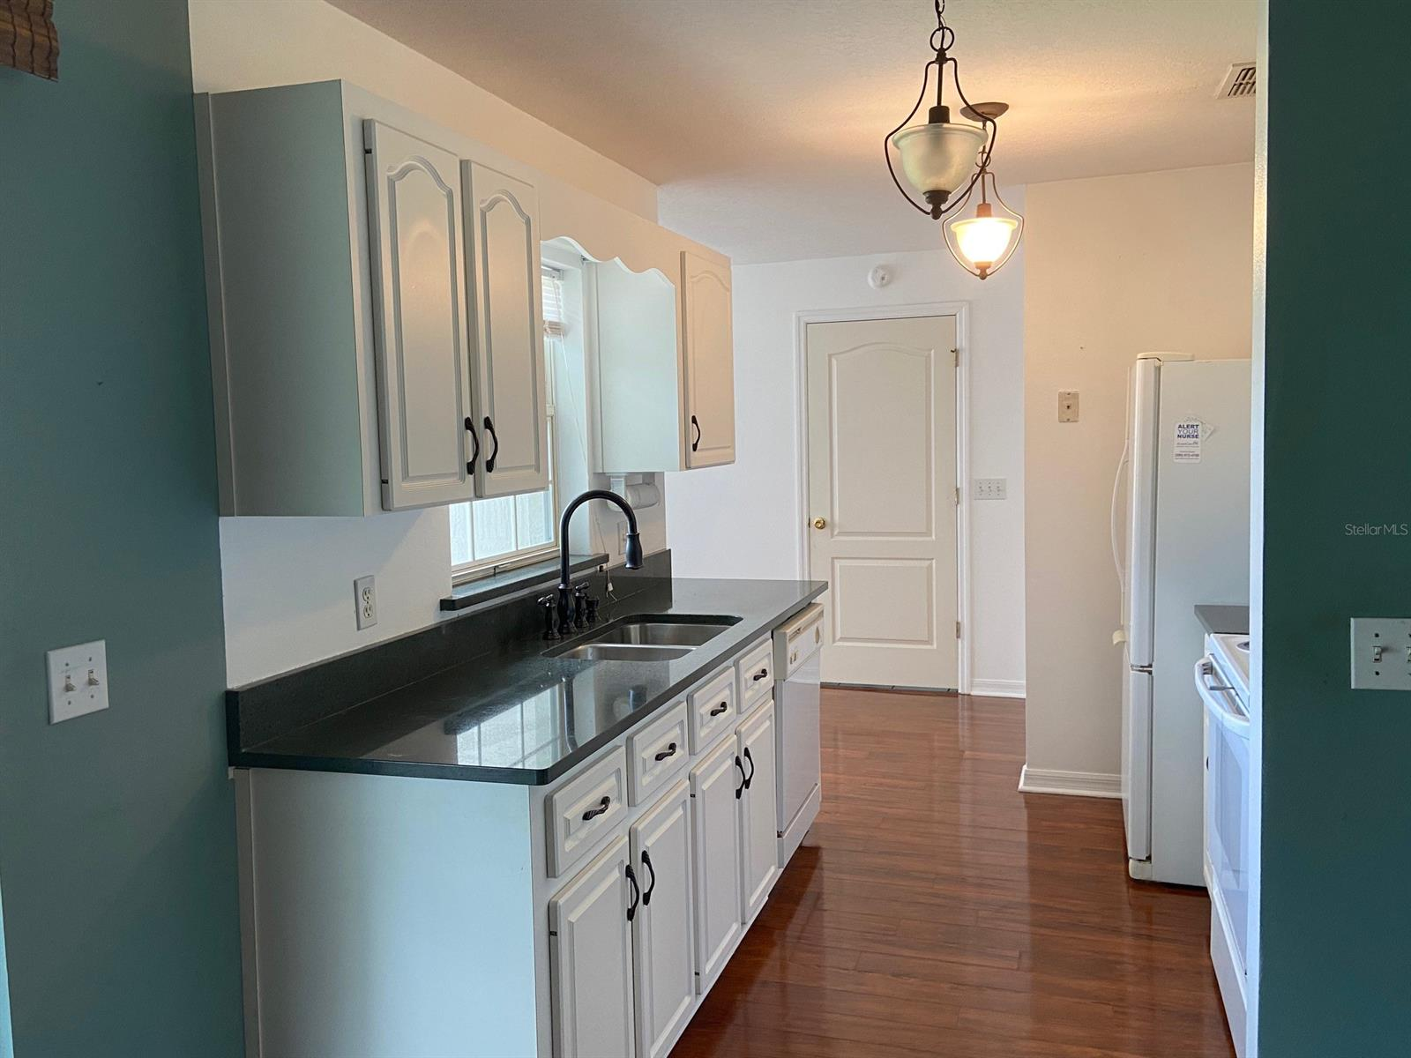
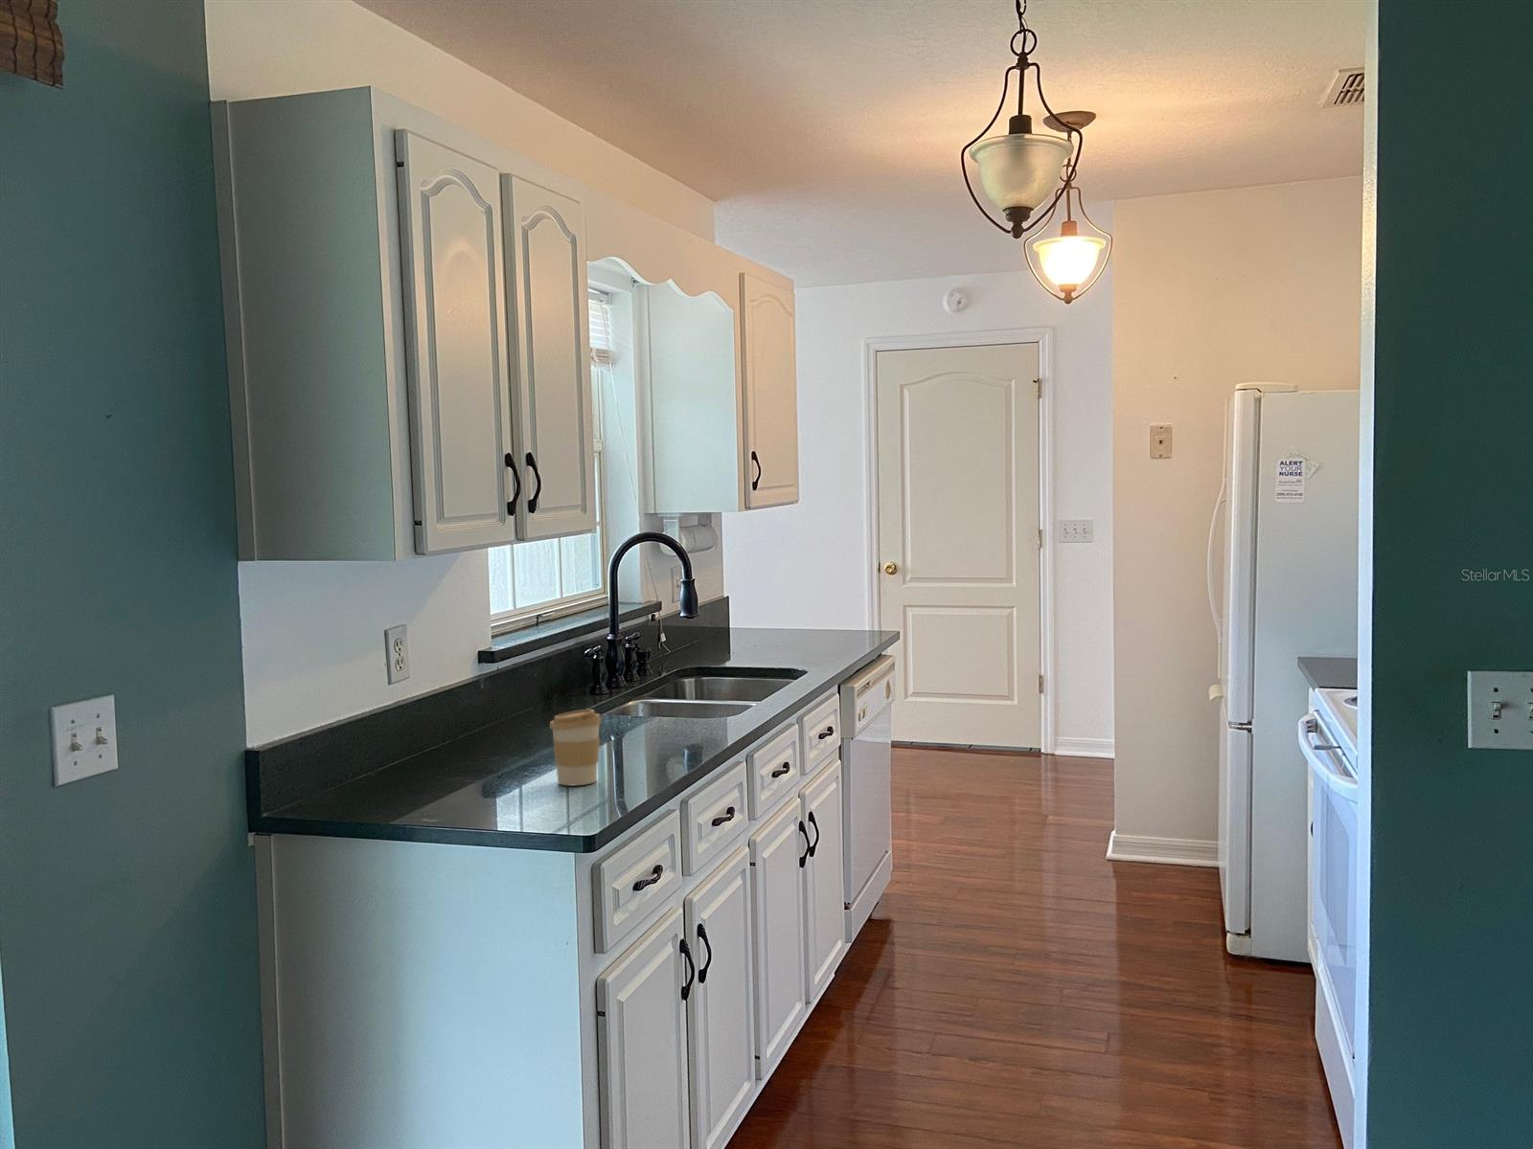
+ coffee cup [549,708,601,786]
